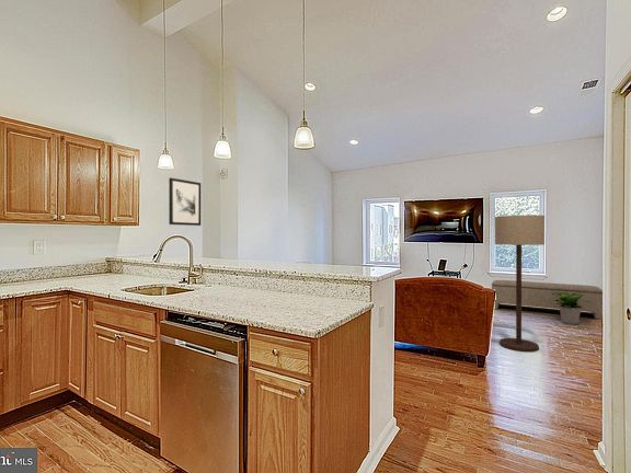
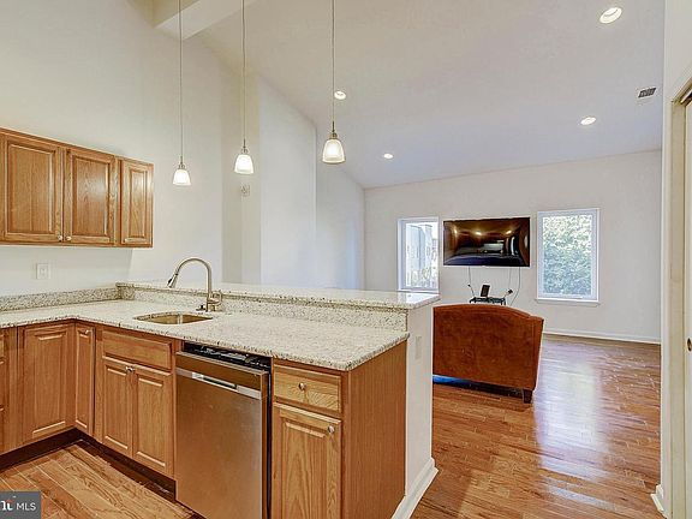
- wall art [168,176,202,227]
- potted plant [552,292,592,325]
- floor lamp [494,215,546,353]
- bench [491,279,604,321]
